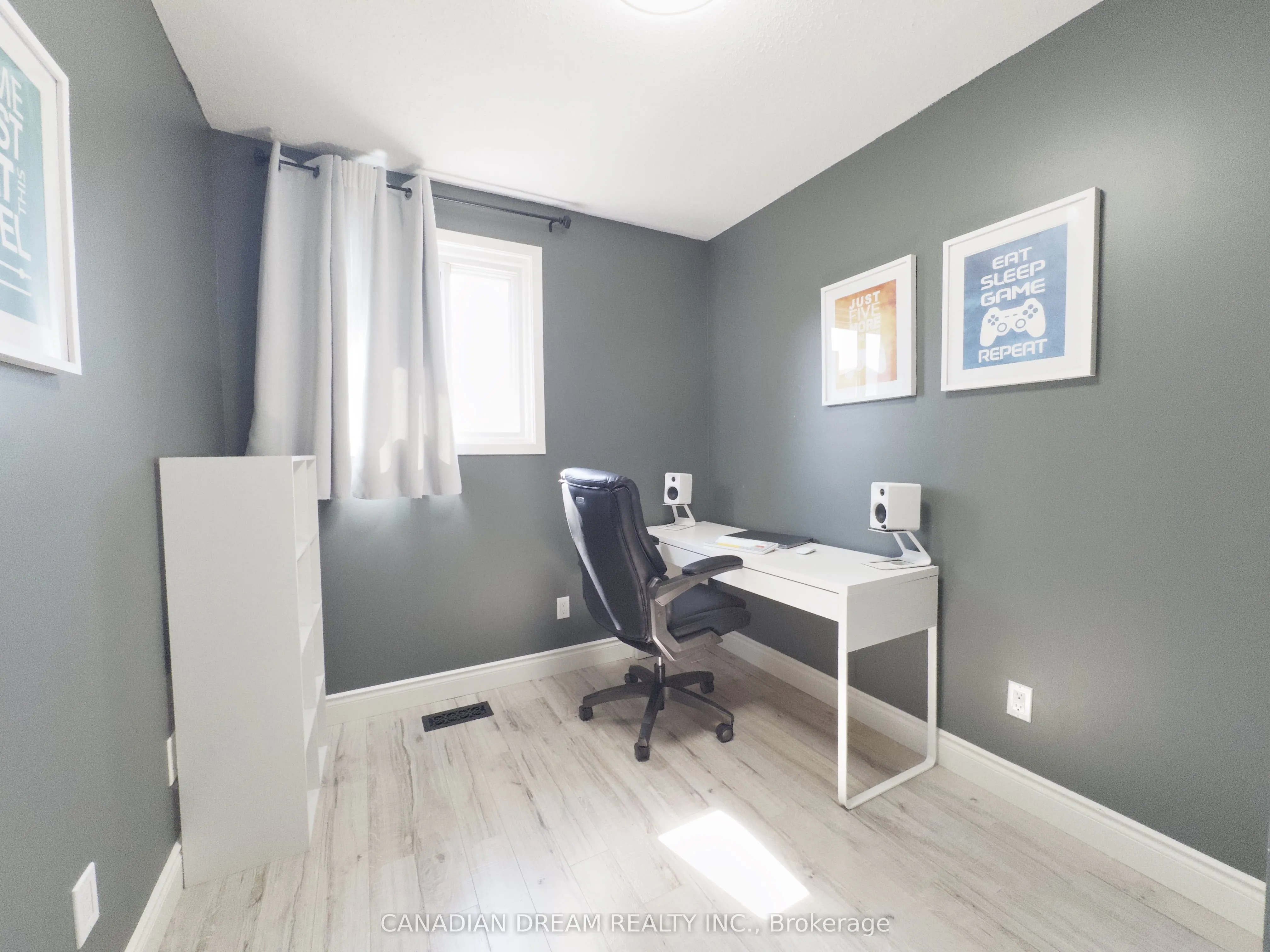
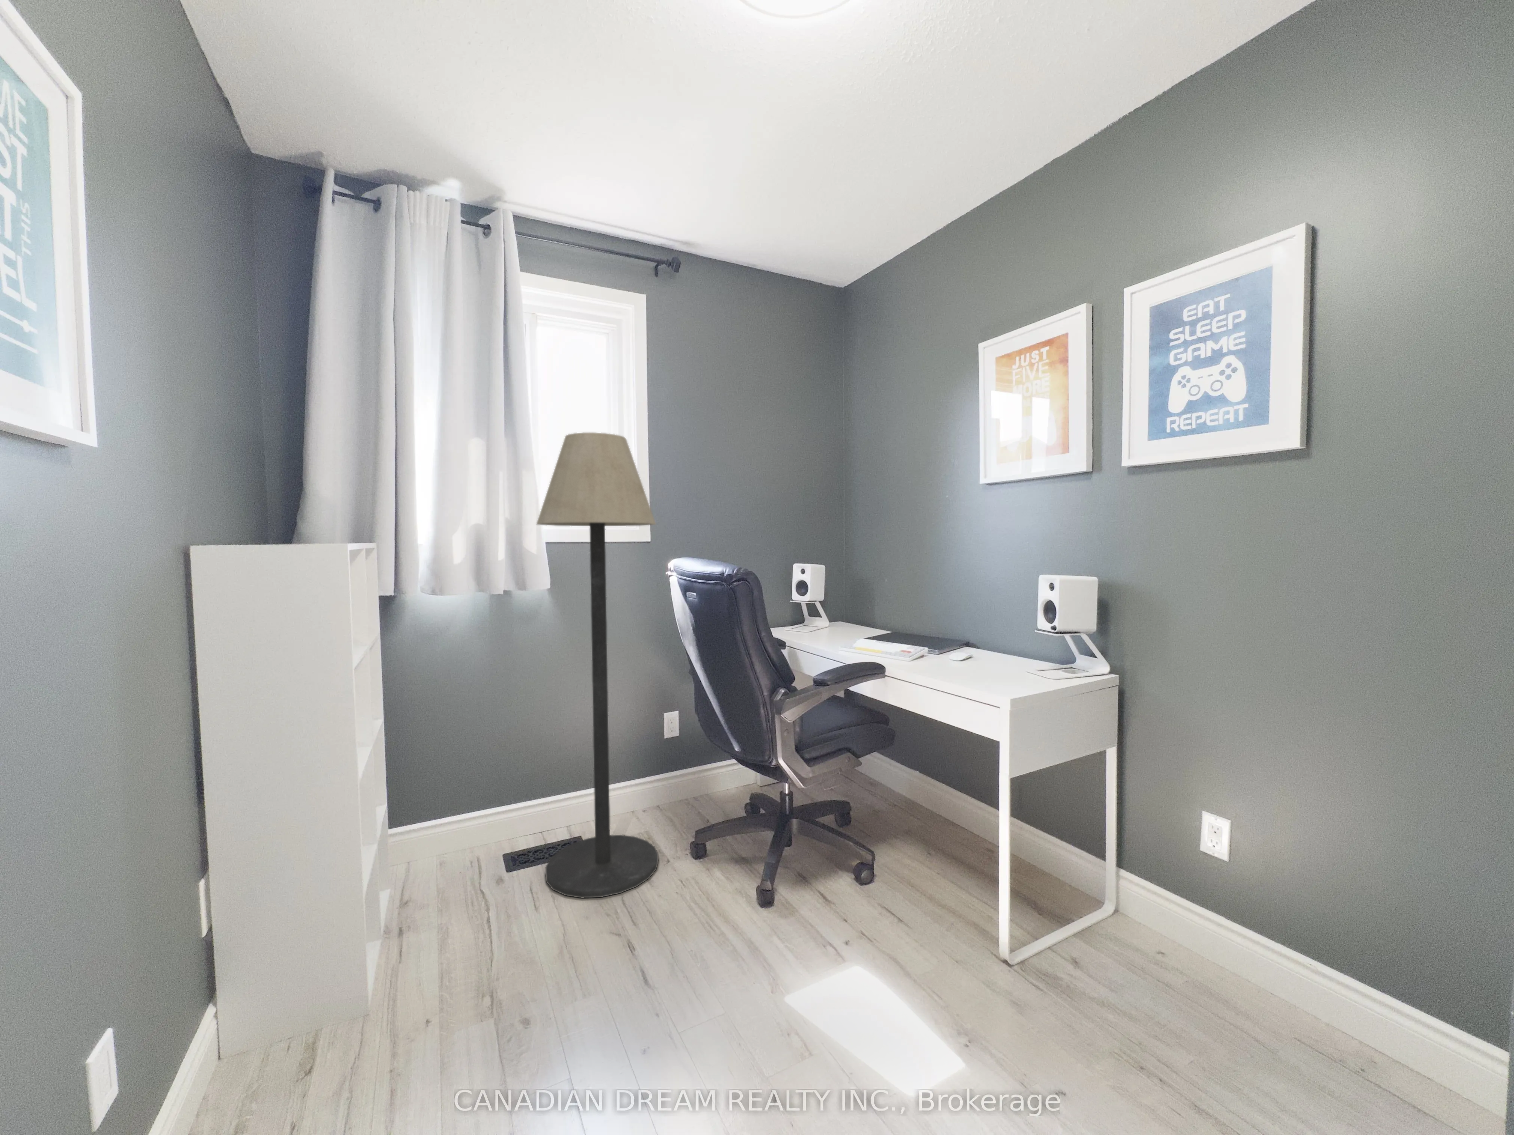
+ floor lamp [535,432,659,899]
